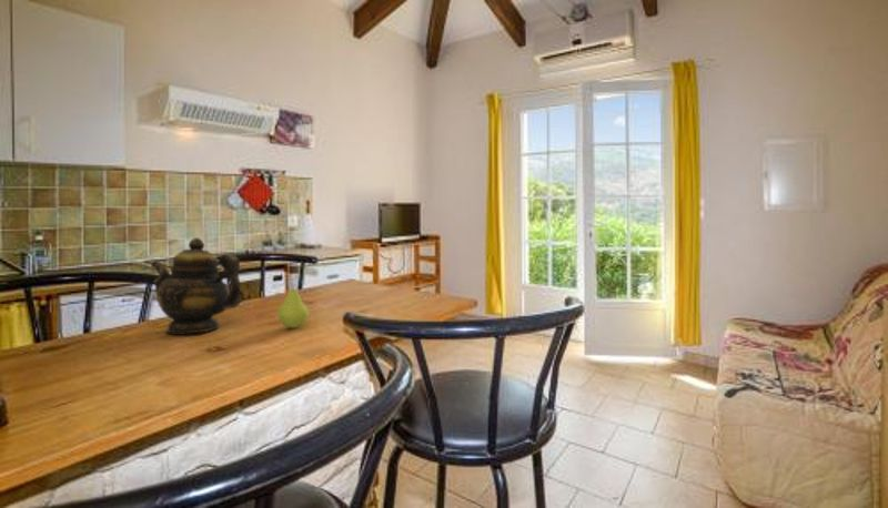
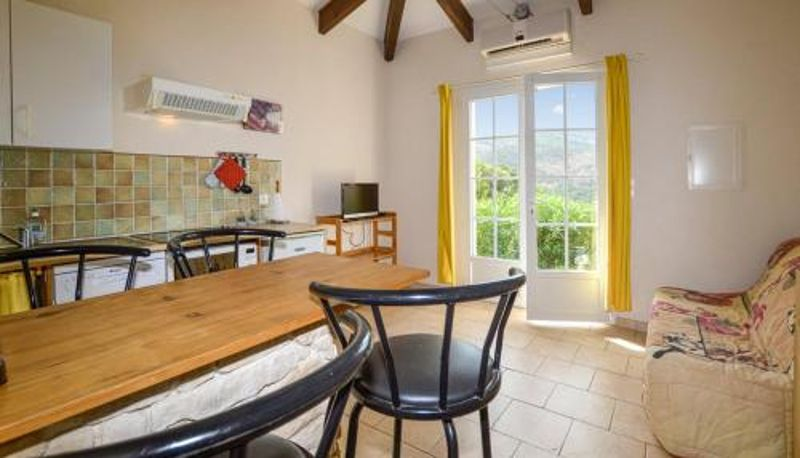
- teapot [150,236,243,334]
- fruit [276,283,310,328]
